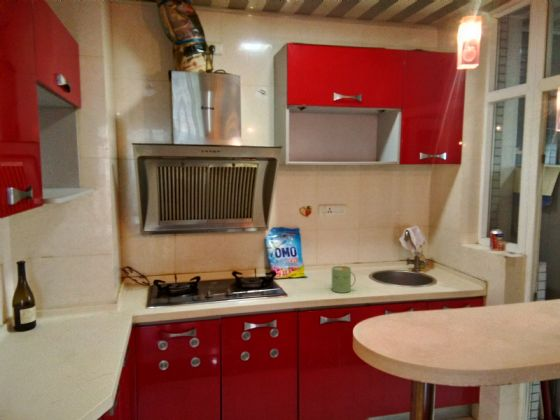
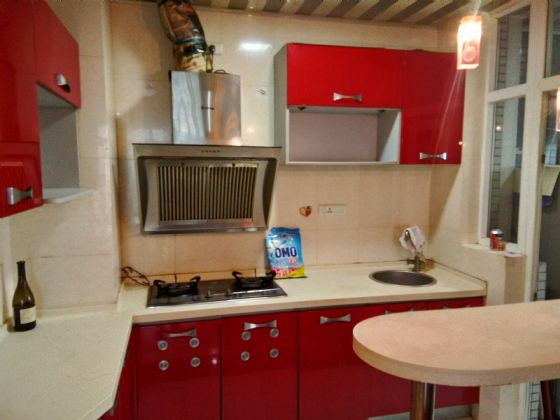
- mug [331,265,357,294]
